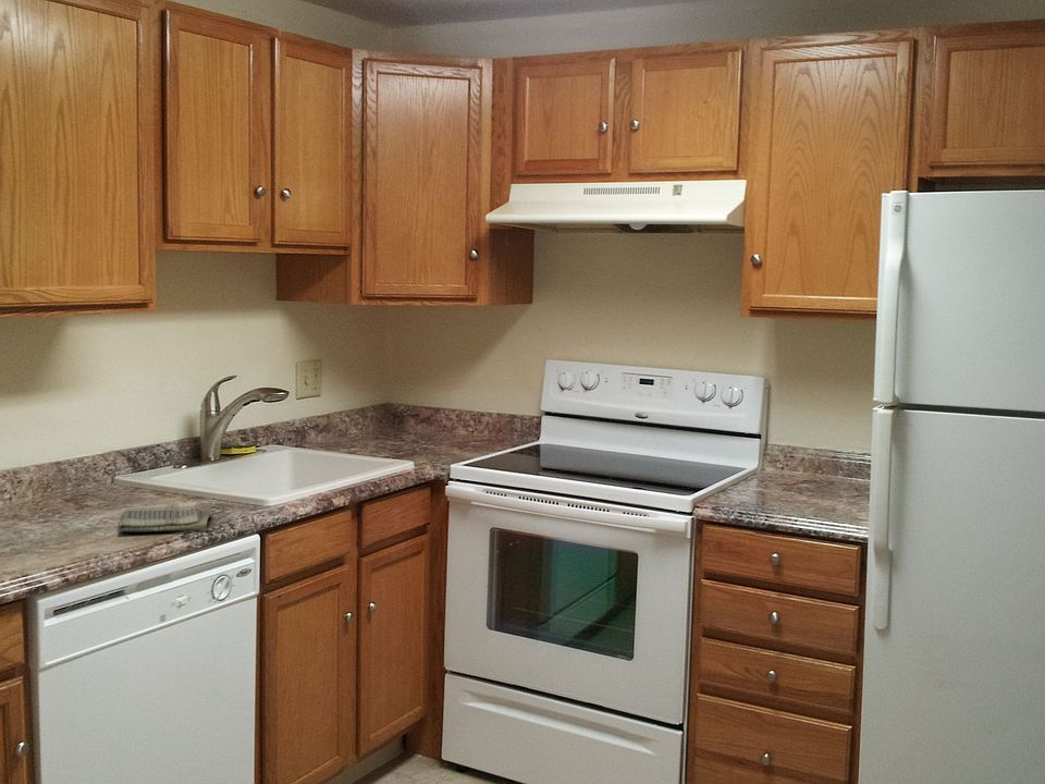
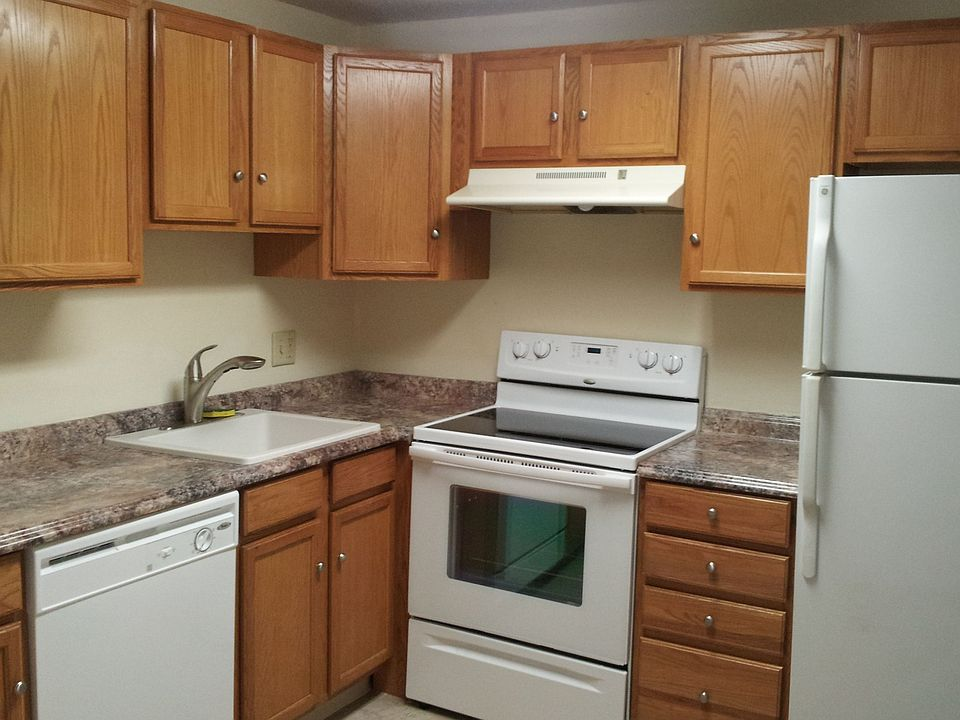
- dish towel [116,501,212,532]
